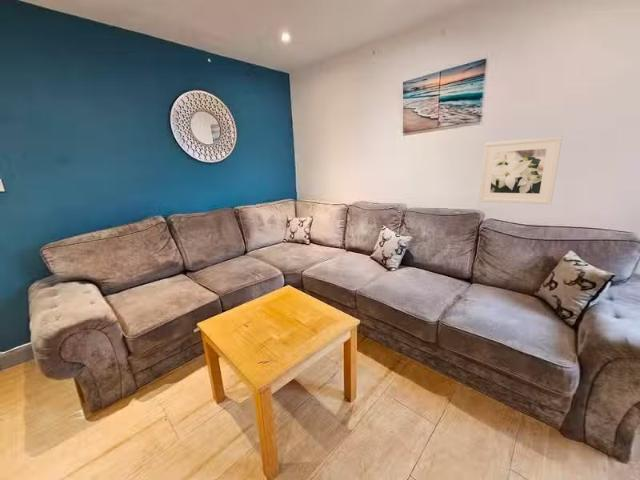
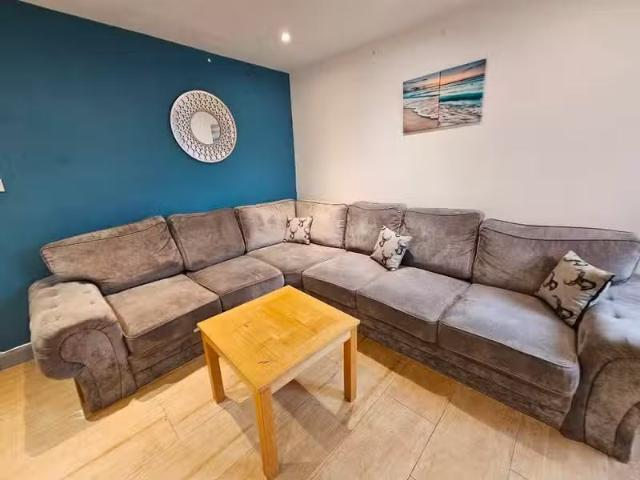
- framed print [478,135,563,205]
